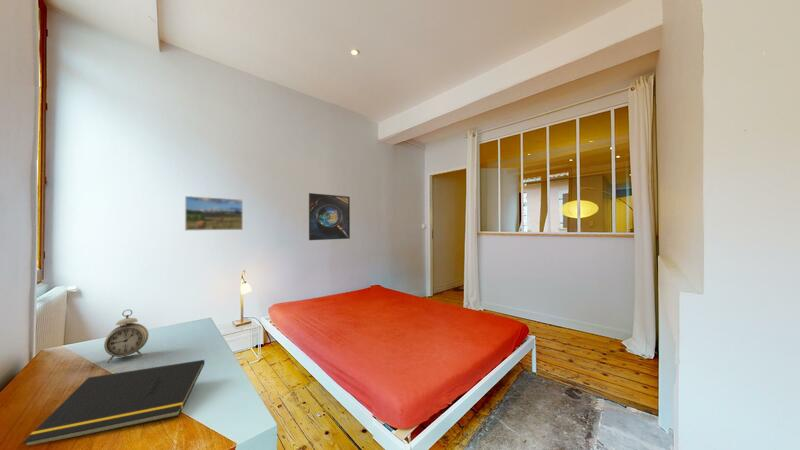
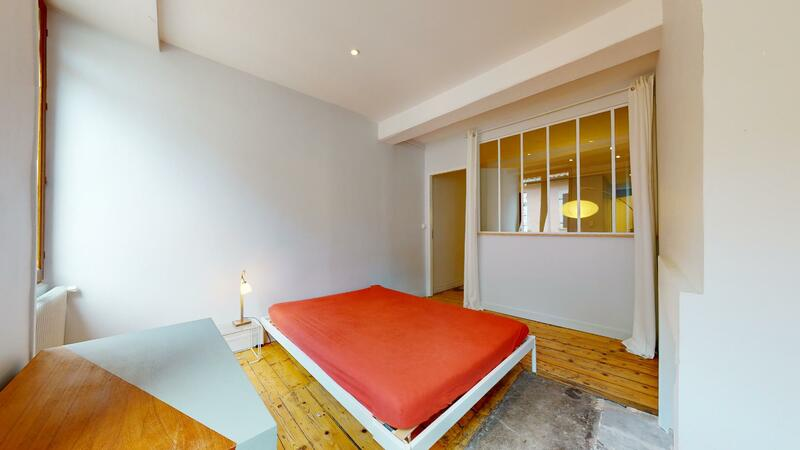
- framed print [308,192,351,241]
- alarm clock [103,309,150,364]
- notepad [22,359,205,446]
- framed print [184,195,244,232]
